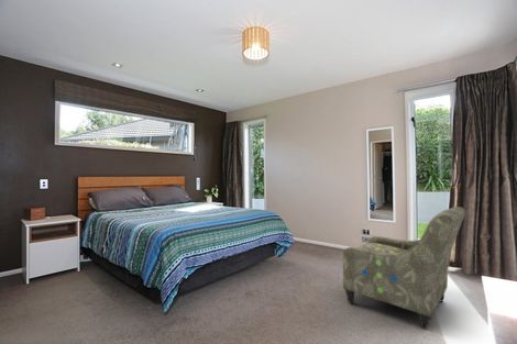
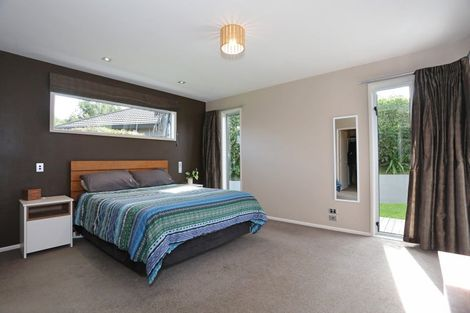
- armchair [342,206,466,331]
